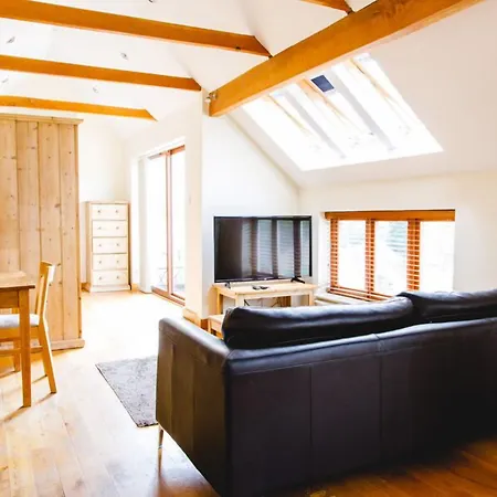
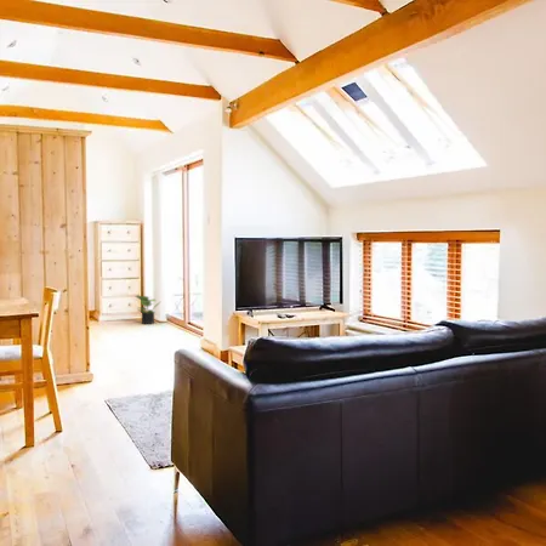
+ potted plant [135,295,161,325]
